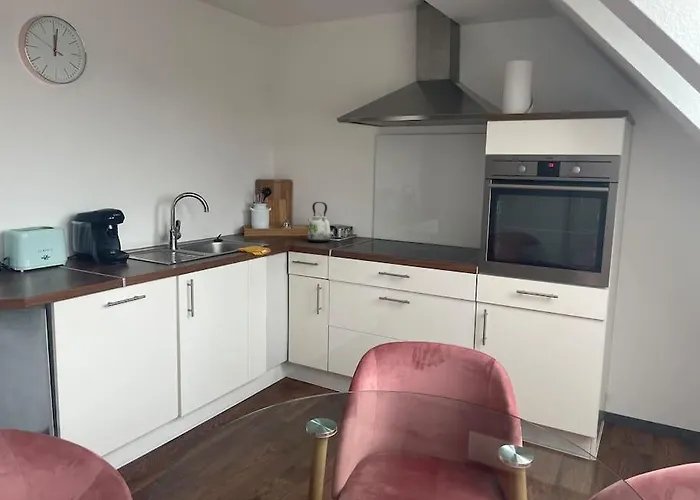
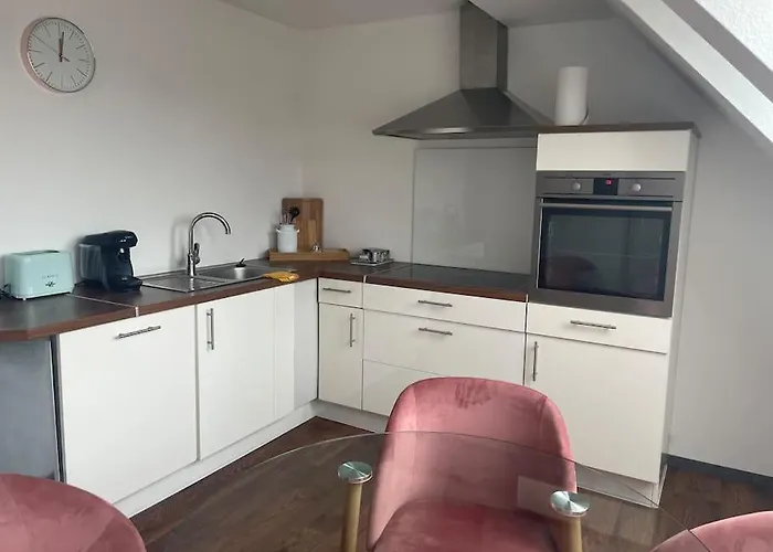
- kettle [307,201,332,243]
